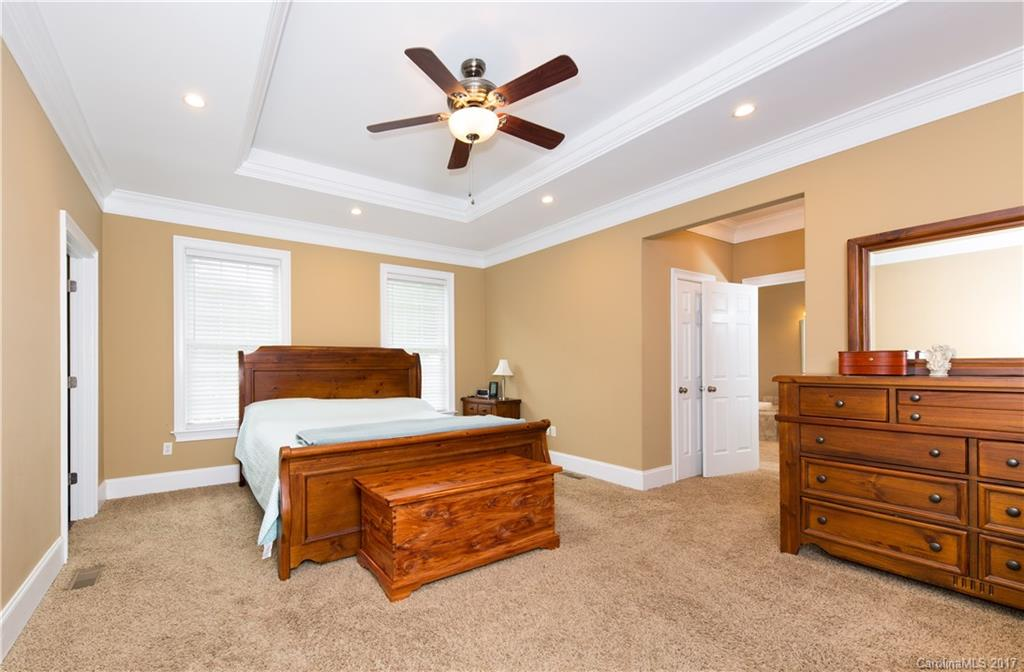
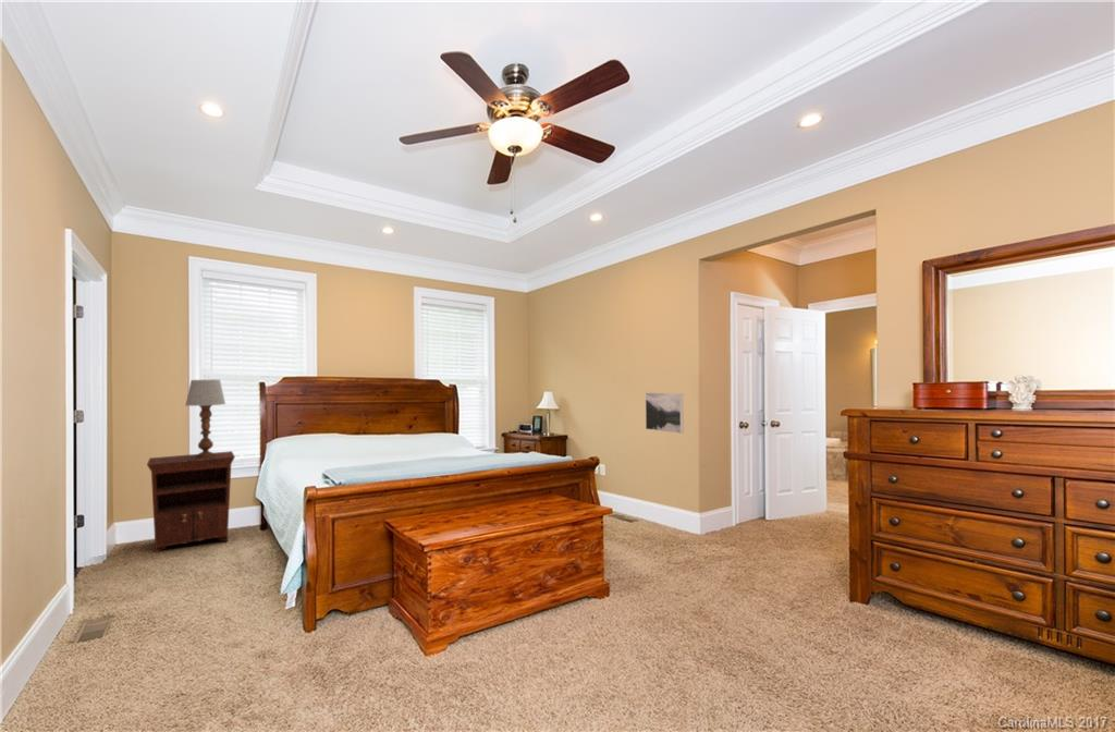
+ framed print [645,391,684,435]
+ table lamp [184,379,226,459]
+ nightstand [146,450,236,553]
